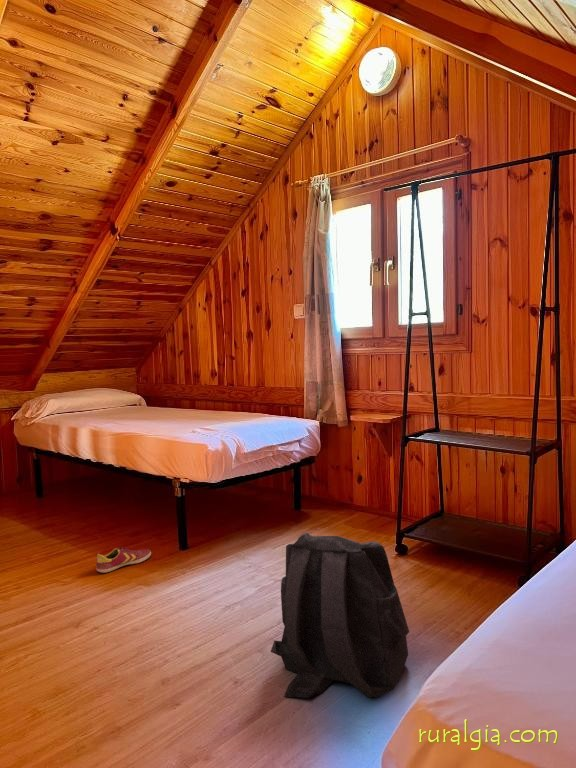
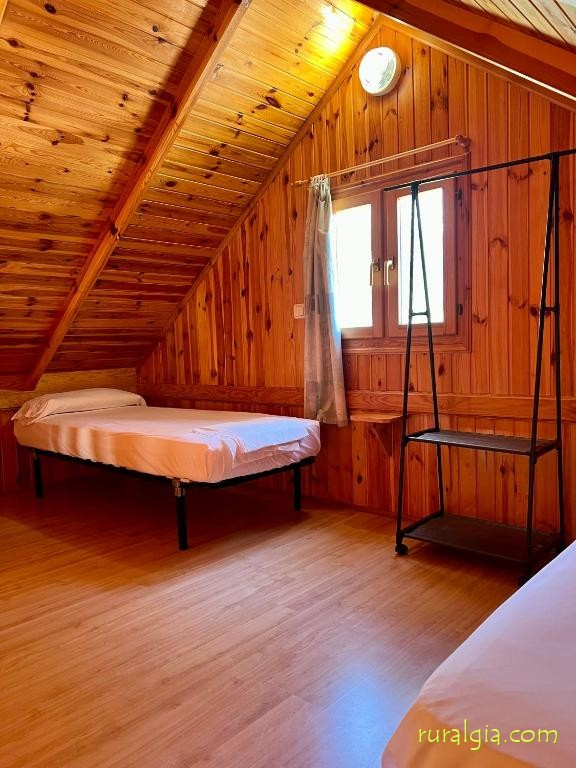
- backpack [270,532,410,699]
- shoe [95,546,152,574]
